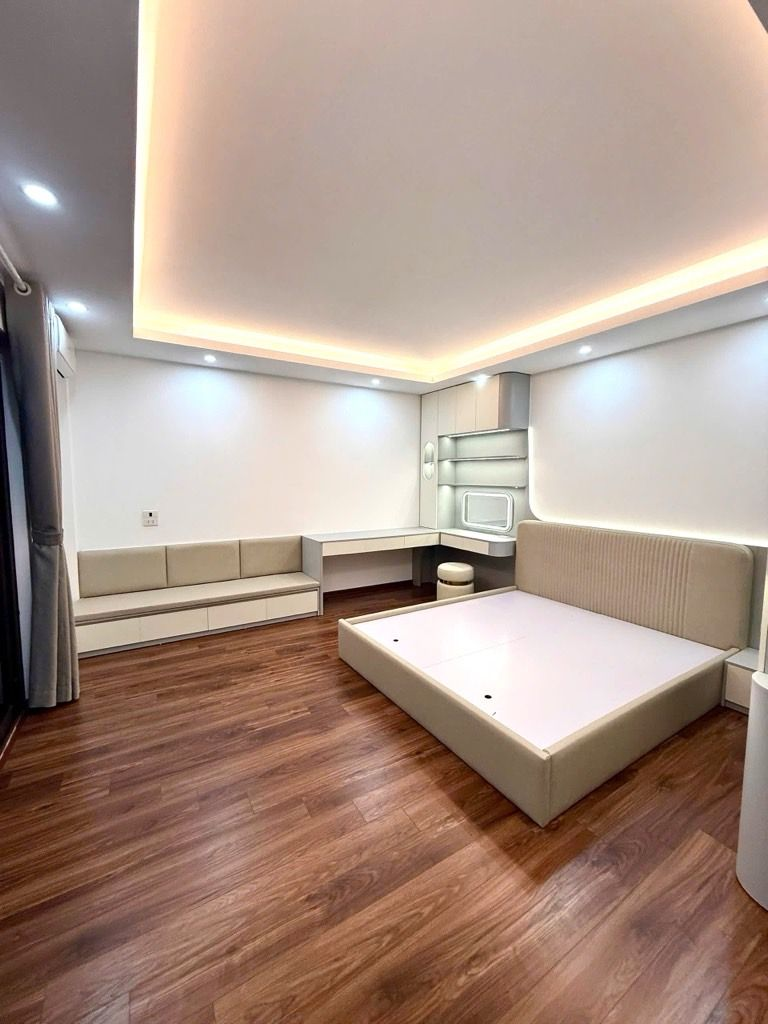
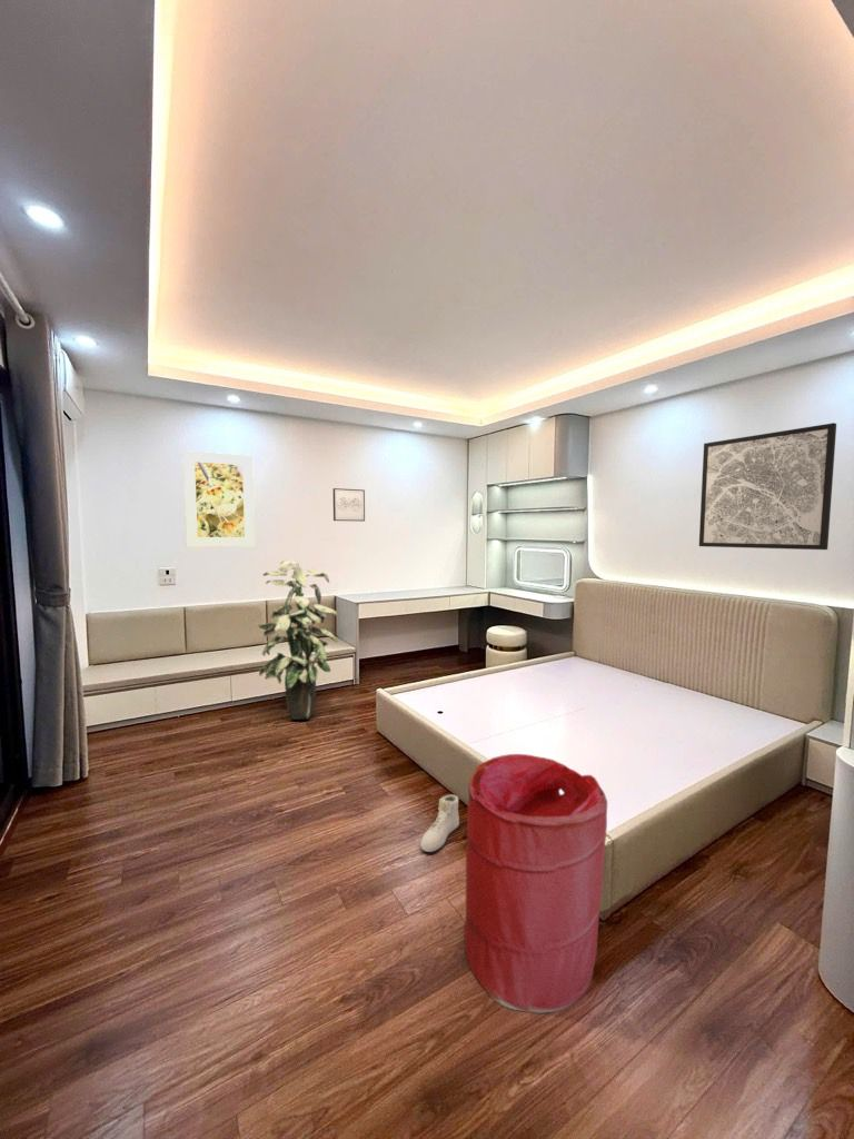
+ sneaker [419,794,460,853]
+ wall art [331,487,366,523]
+ indoor plant [256,559,338,721]
+ wall art [698,422,837,551]
+ laundry hamper [463,753,608,1014]
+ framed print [181,449,256,548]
